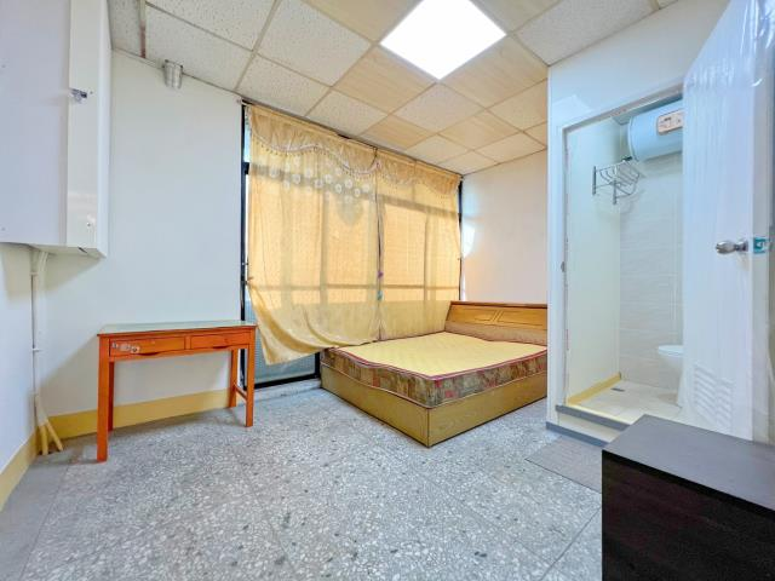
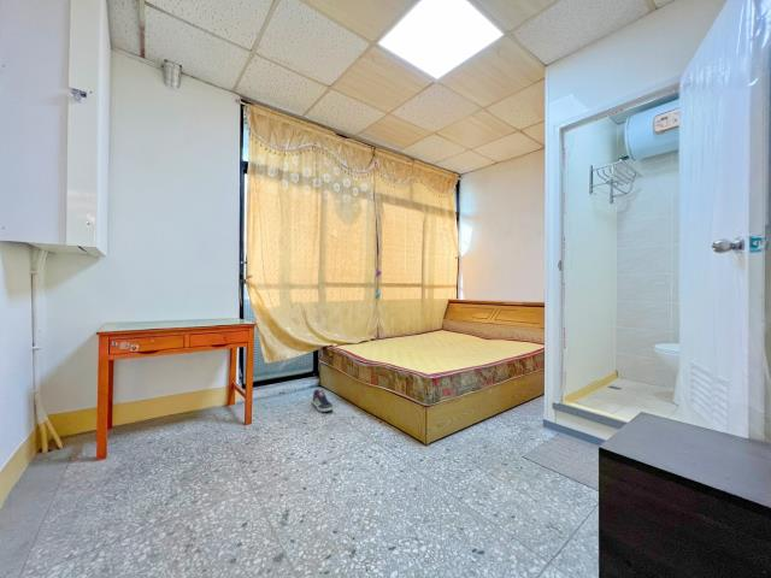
+ sneaker [311,389,335,413]
